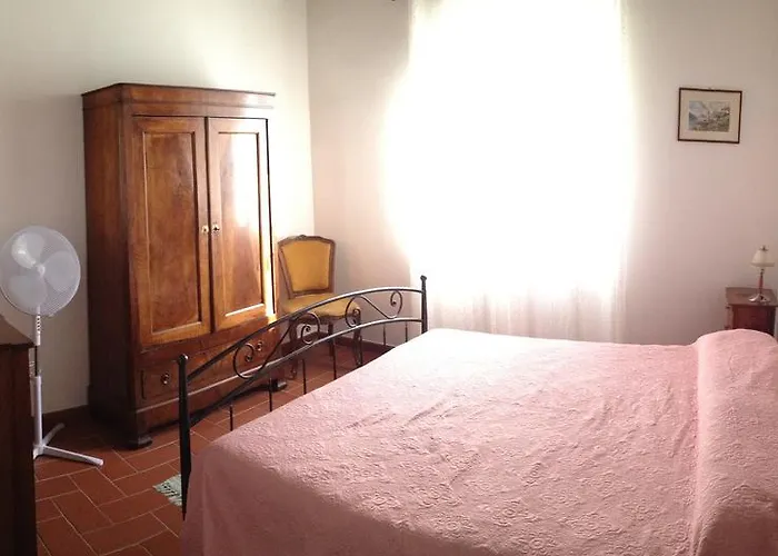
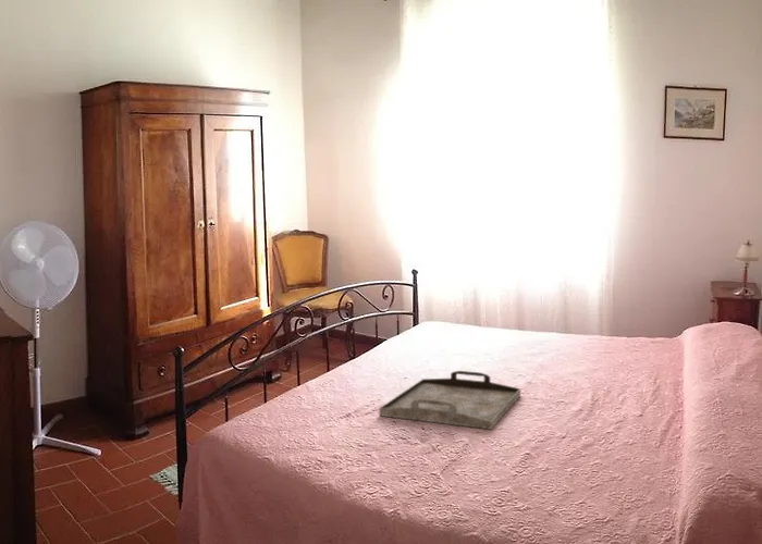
+ serving tray [378,370,521,431]
